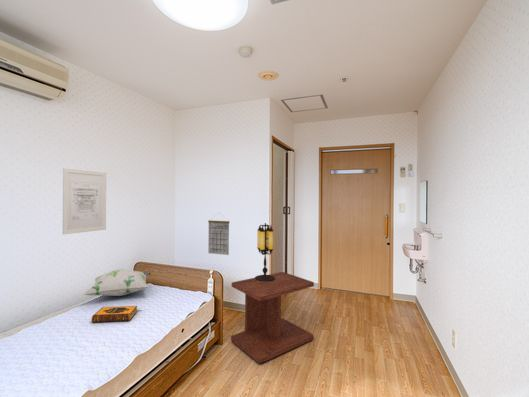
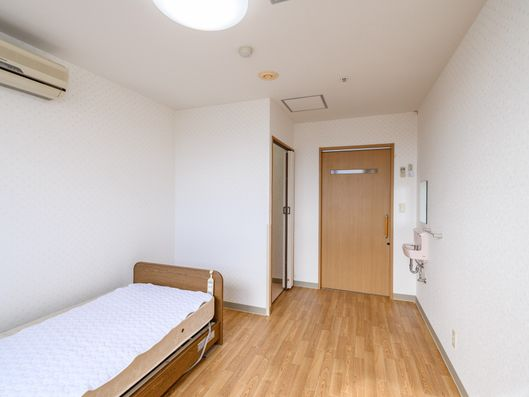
- side table [230,271,315,364]
- hardback book [91,305,138,323]
- calendar [207,212,230,256]
- wall art [62,167,107,235]
- decorative pillow [84,268,151,297]
- table lamp [254,222,275,281]
